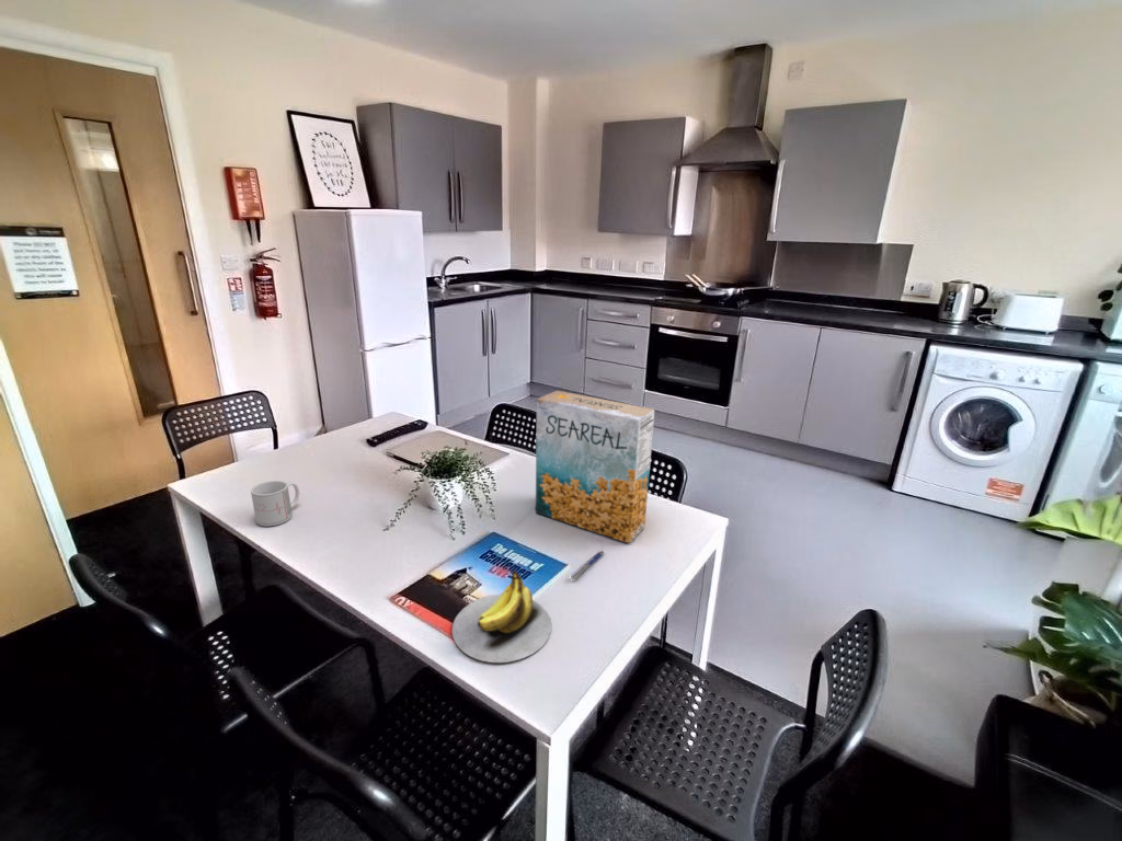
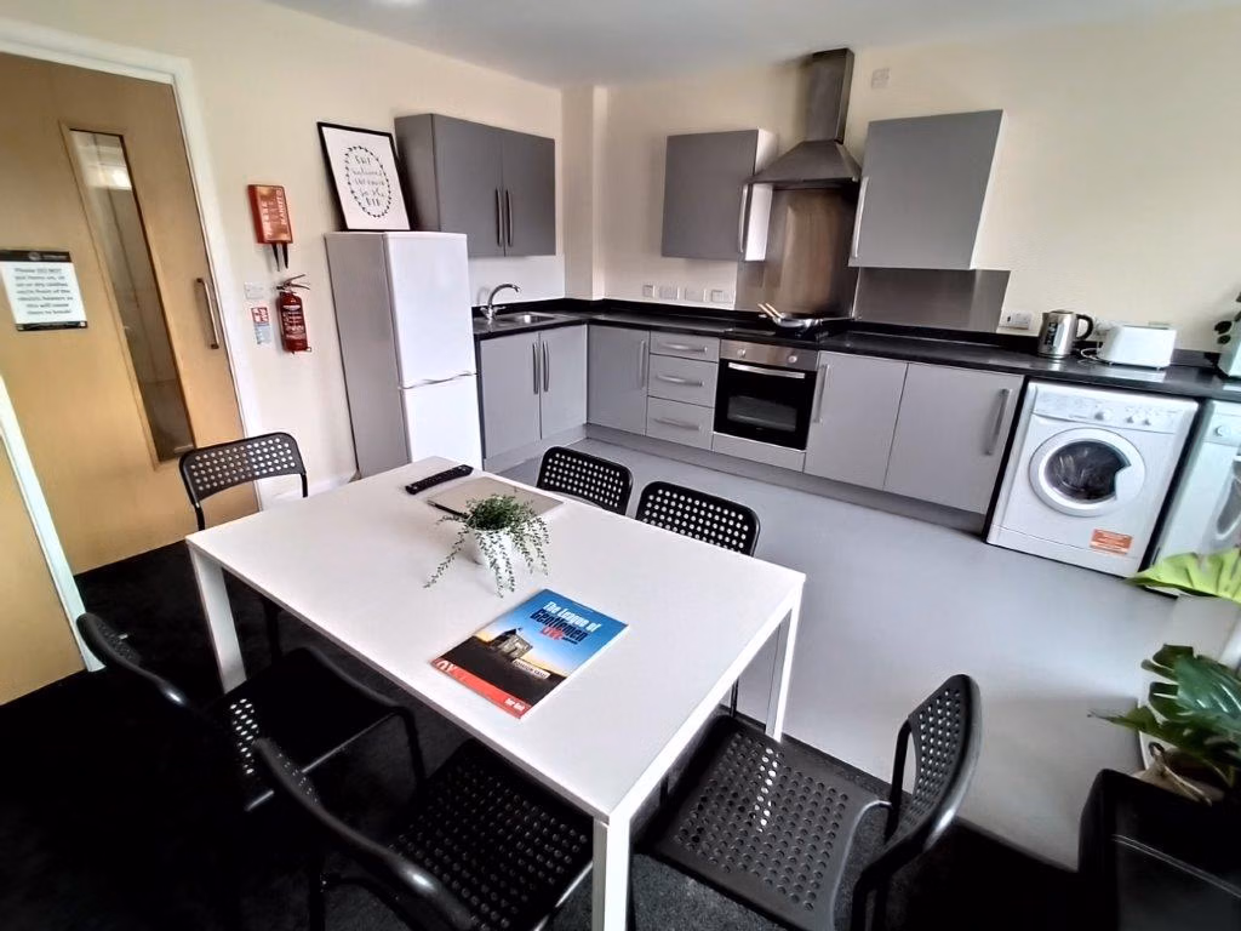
- pen [572,550,607,580]
- cereal box [535,390,655,544]
- mug [250,480,300,527]
- banana [451,569,552,664]
